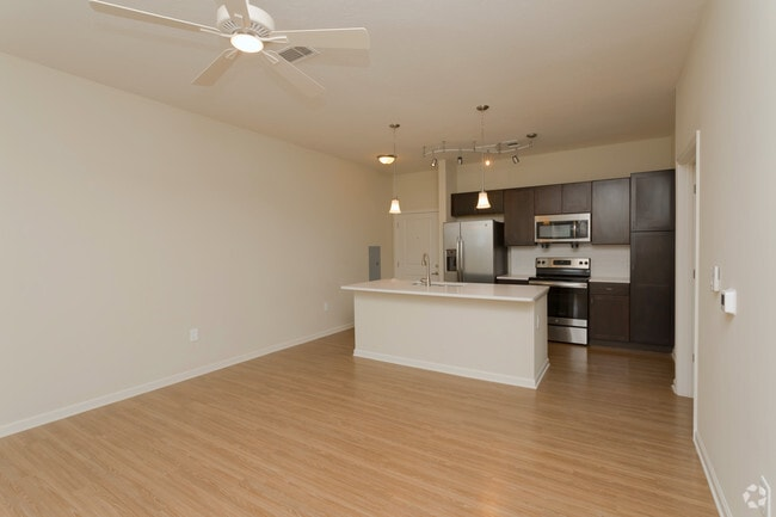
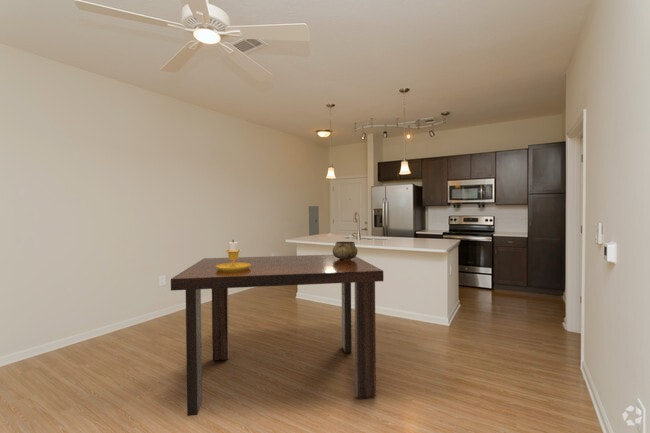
+ decorative bowl [332,241,358,260]
+ candlestick [216,239,251,272]
+ dining table [170,254,385,417]
